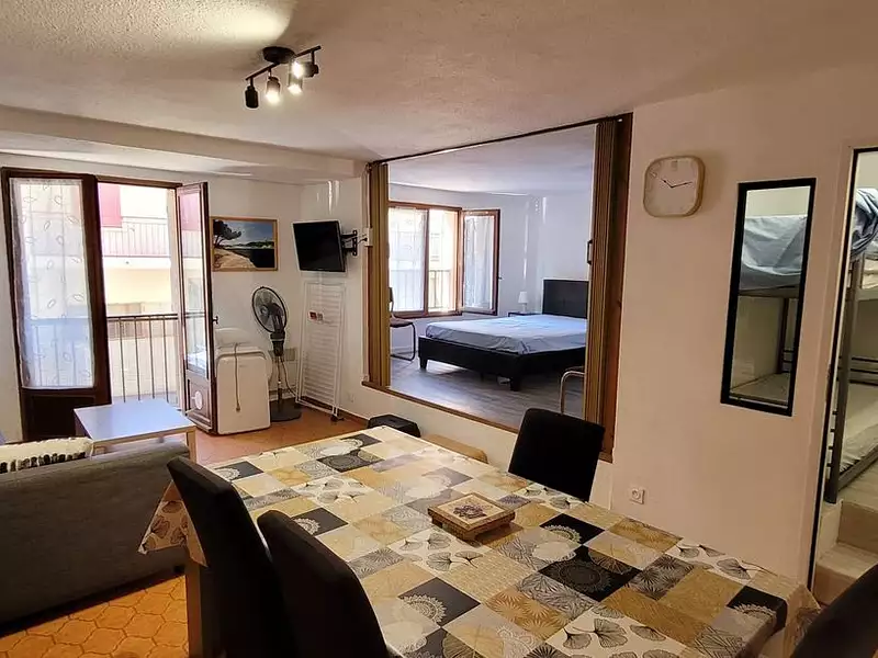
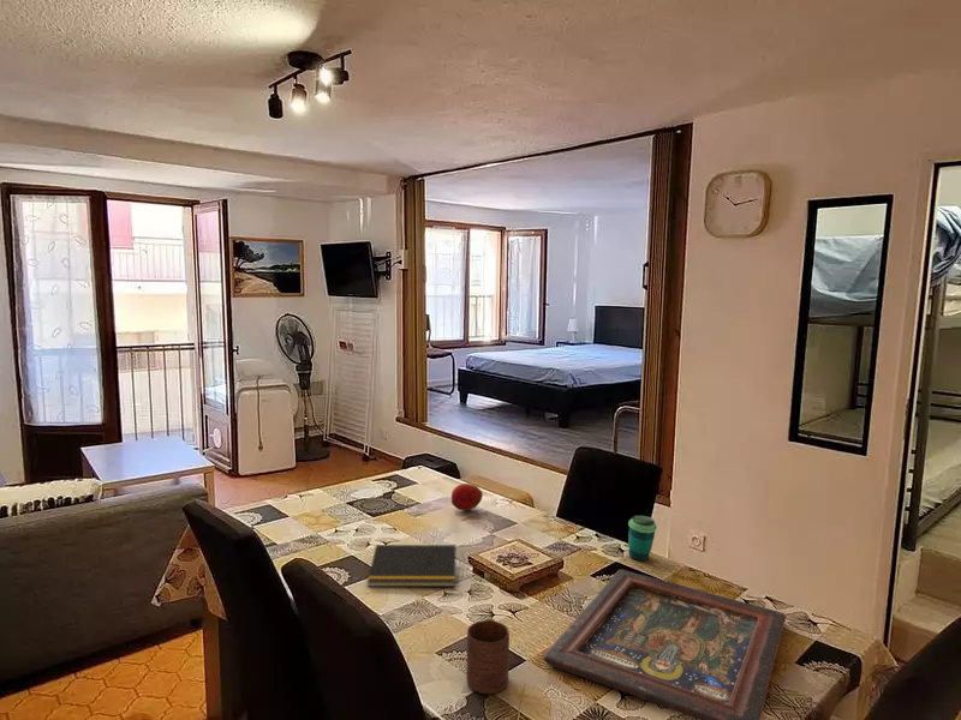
+ religious icon [543,568,787,720]
+ fruit [450,482,484,512]
+ cup [627,515,658,562]
+ cup [465,617,511,695]
+ notepad [366,544,458,588]
